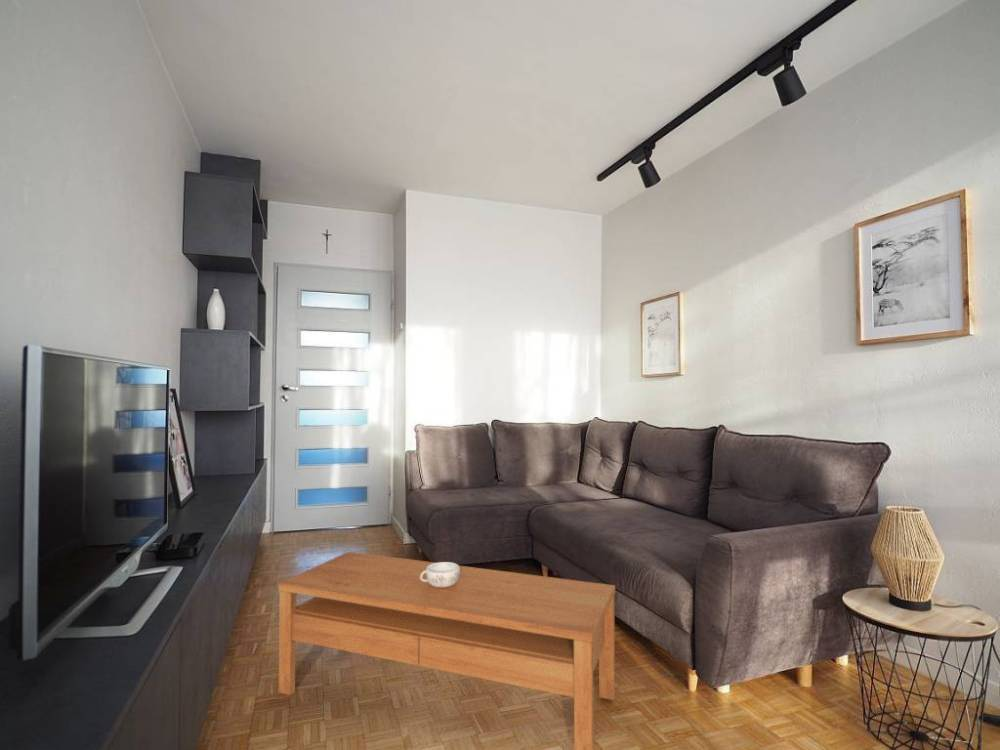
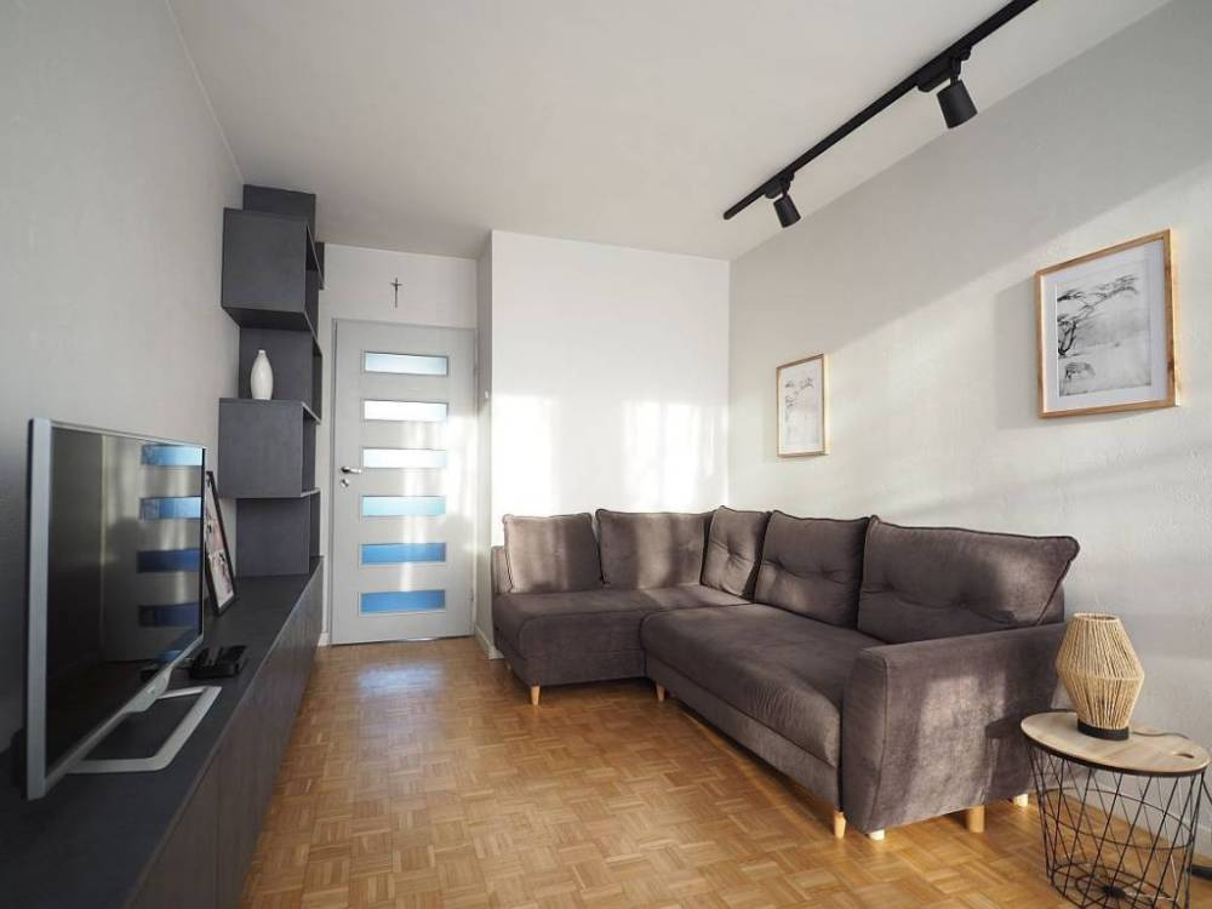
- coffee table [278,551,616,750]
- decorative bowl [420,561,460,587]
